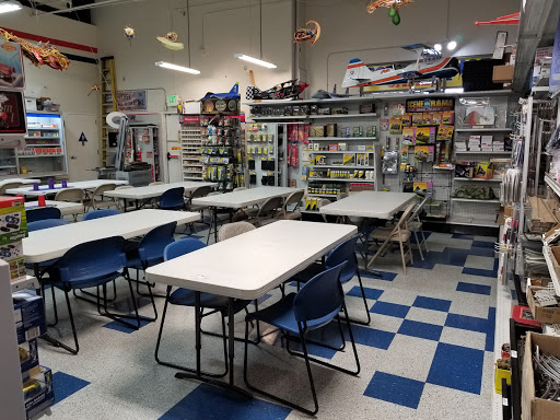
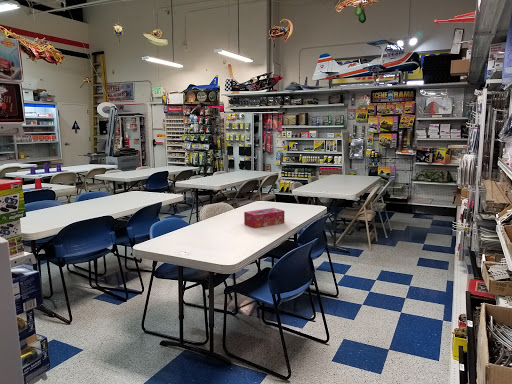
+ tissue box [243,207,285,229]
